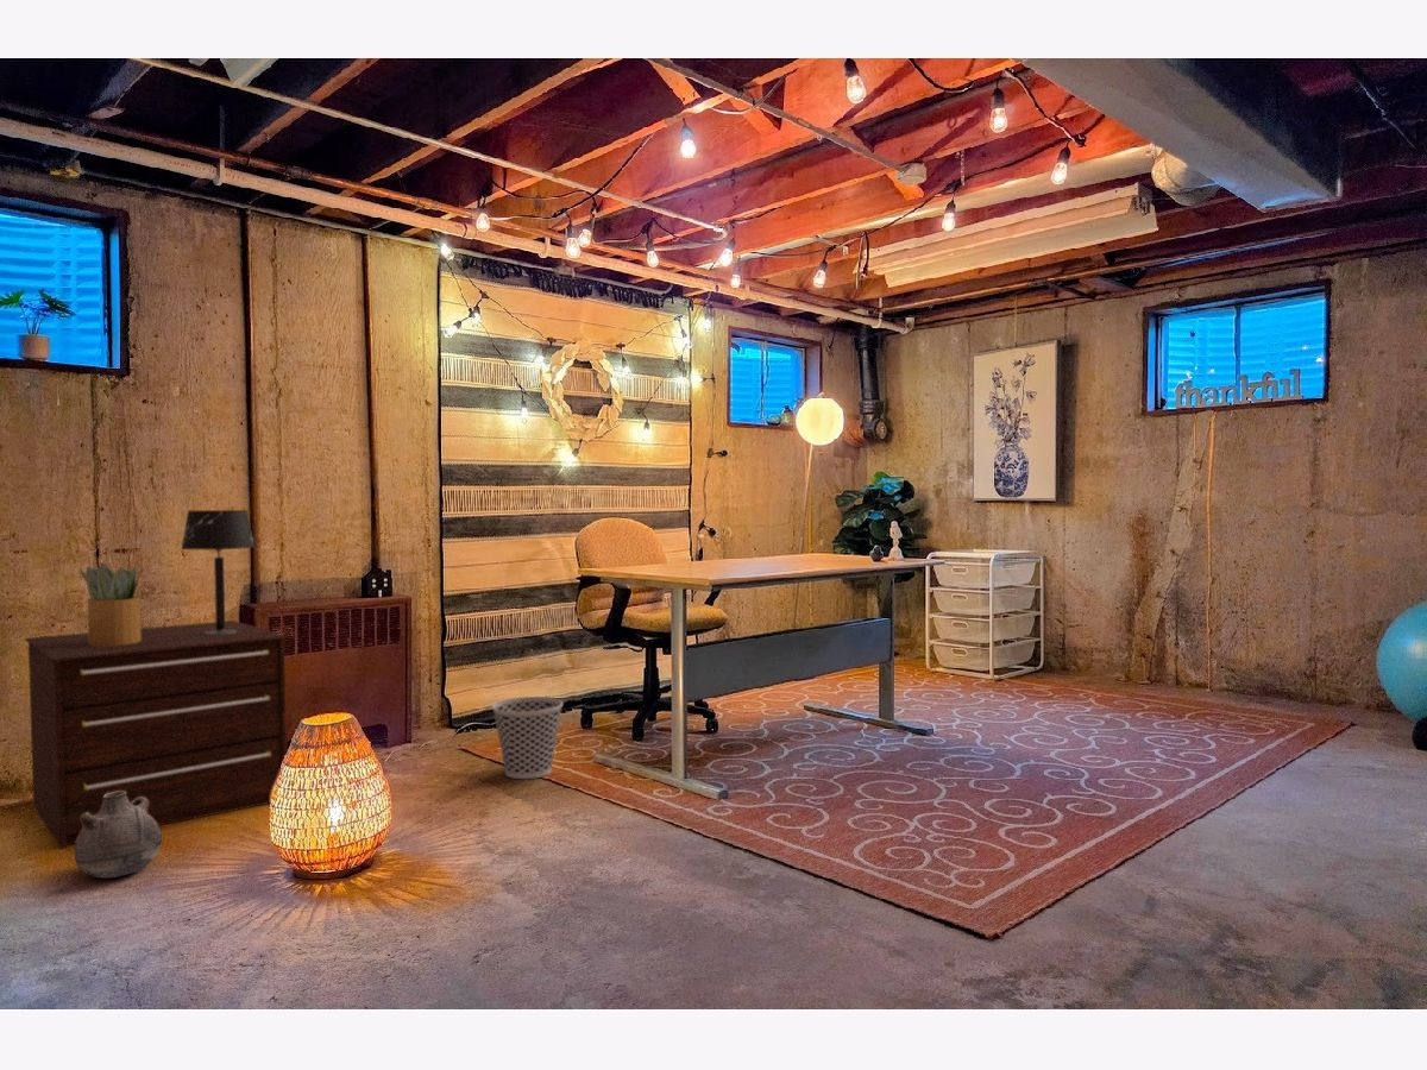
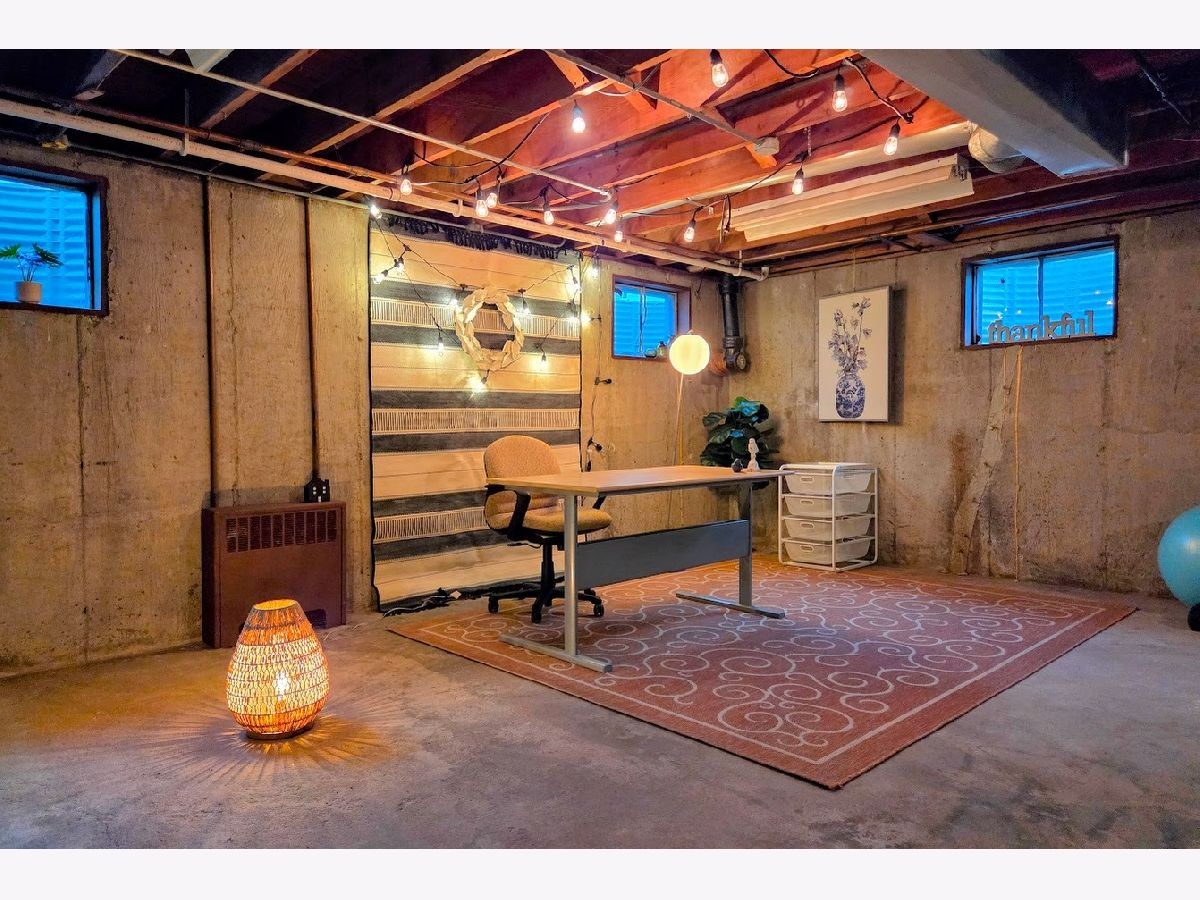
- potted plant [78,562,144,646]
- wastebasket [491,696,564,780]
- vase [74,791,163,880]
- table lamp [180,509,256,635]
- dresser [24,619,288,850]
